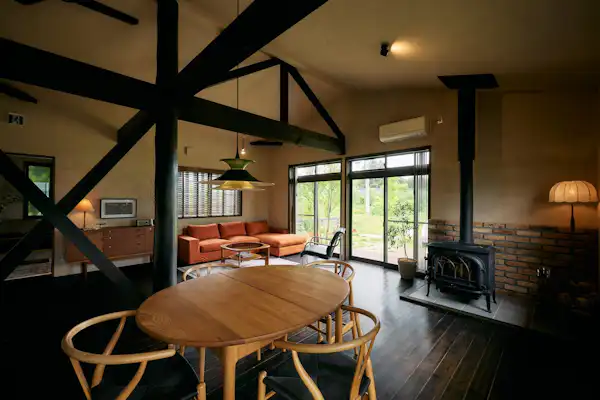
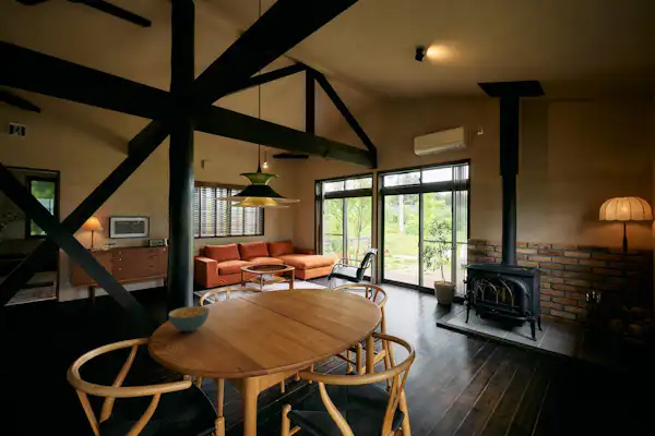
+ cereal bowl [167,305,211,332]
